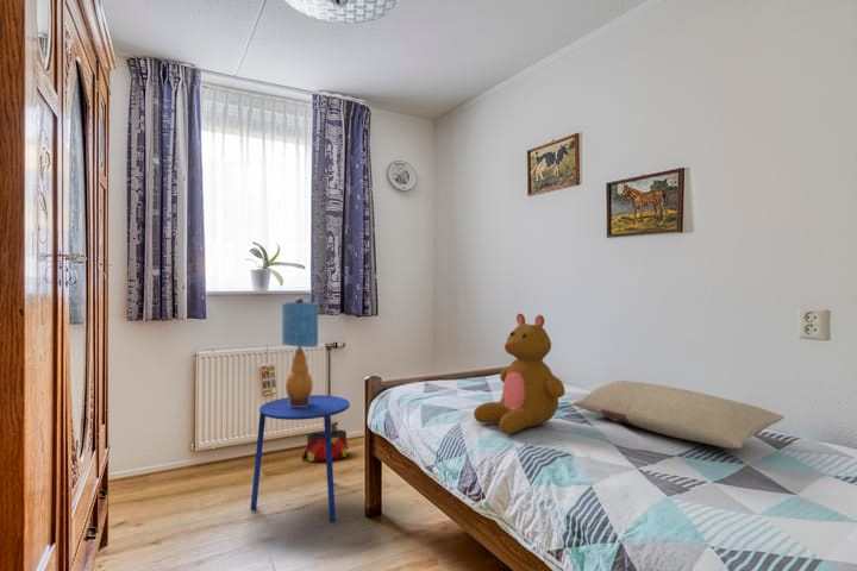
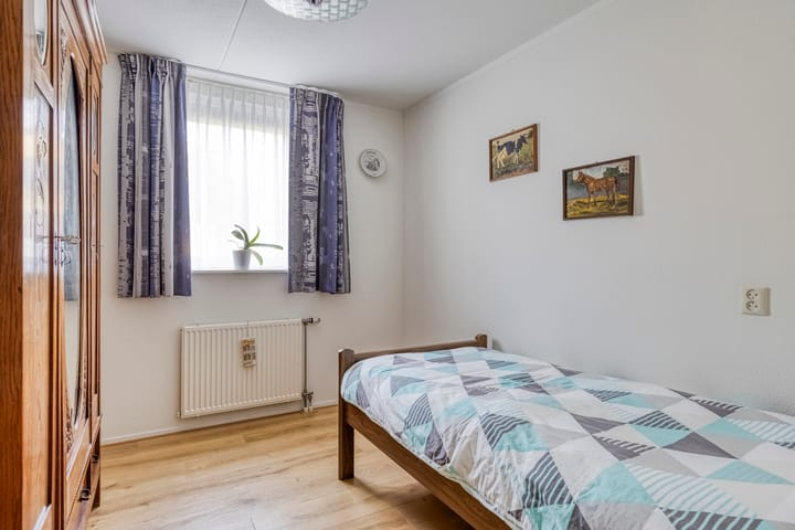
- side table [250,394,351,522]
- pillow [571,379,786,450]
- table lamp [281,296,319,407]
- bag [301,428,350,464]
- teddy bear [473,313,565,435]
